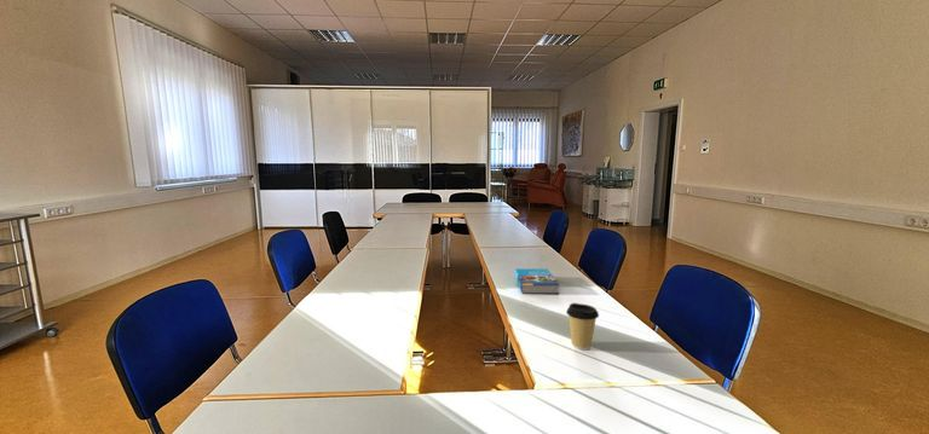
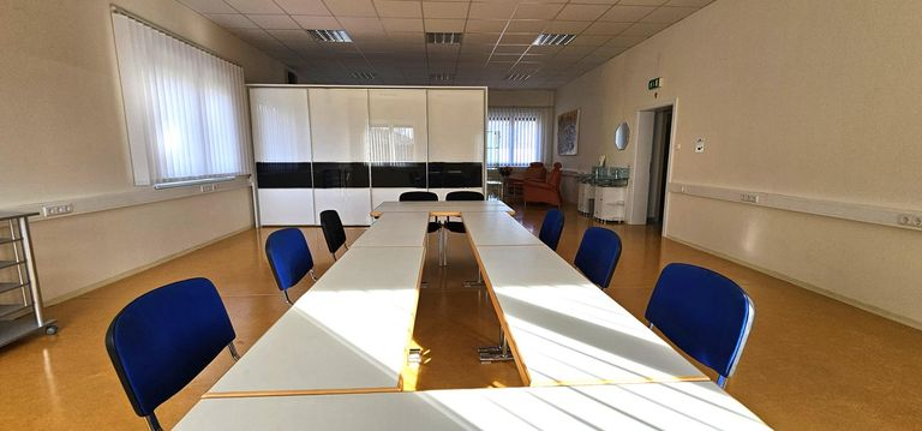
- book [513,267,560,295]
- coffee cup [565,302,600,352]
